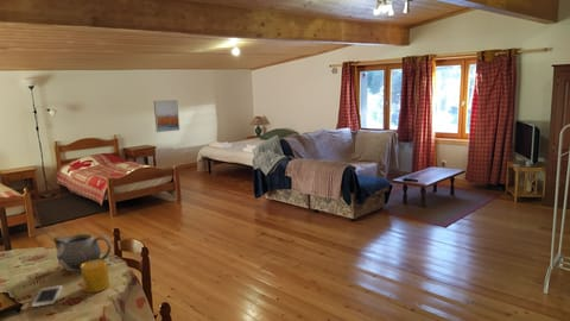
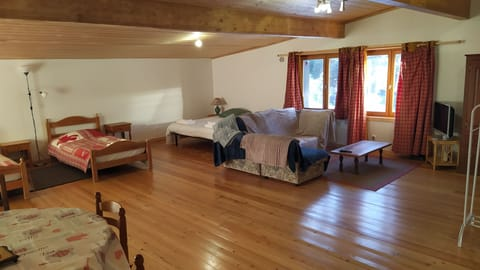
- teapot [51,233,113,272]
- cup [80,259,110,294]
- cell phone [31,284,64,308]
- wall art [153,99,180,133]
